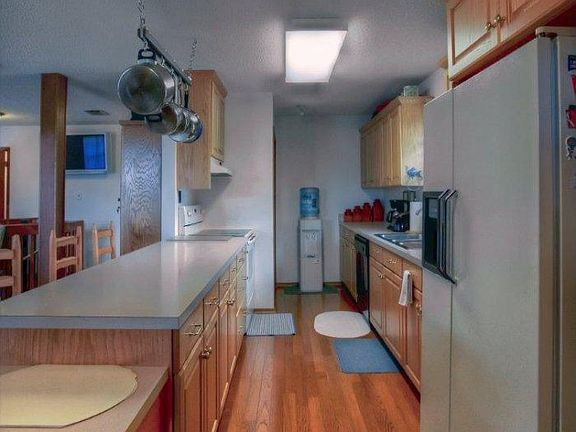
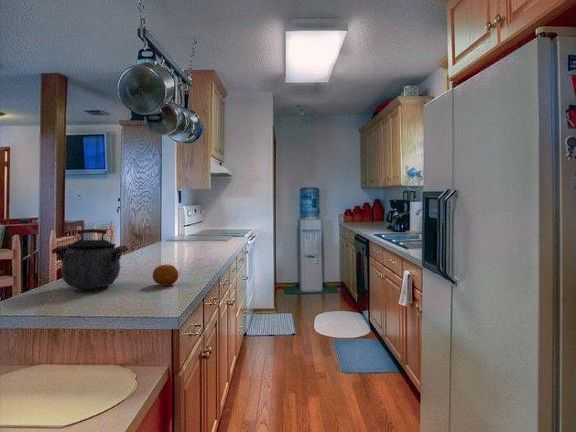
+ fruit [152,264,179,286]
+ kettle [50,228,130,290]
